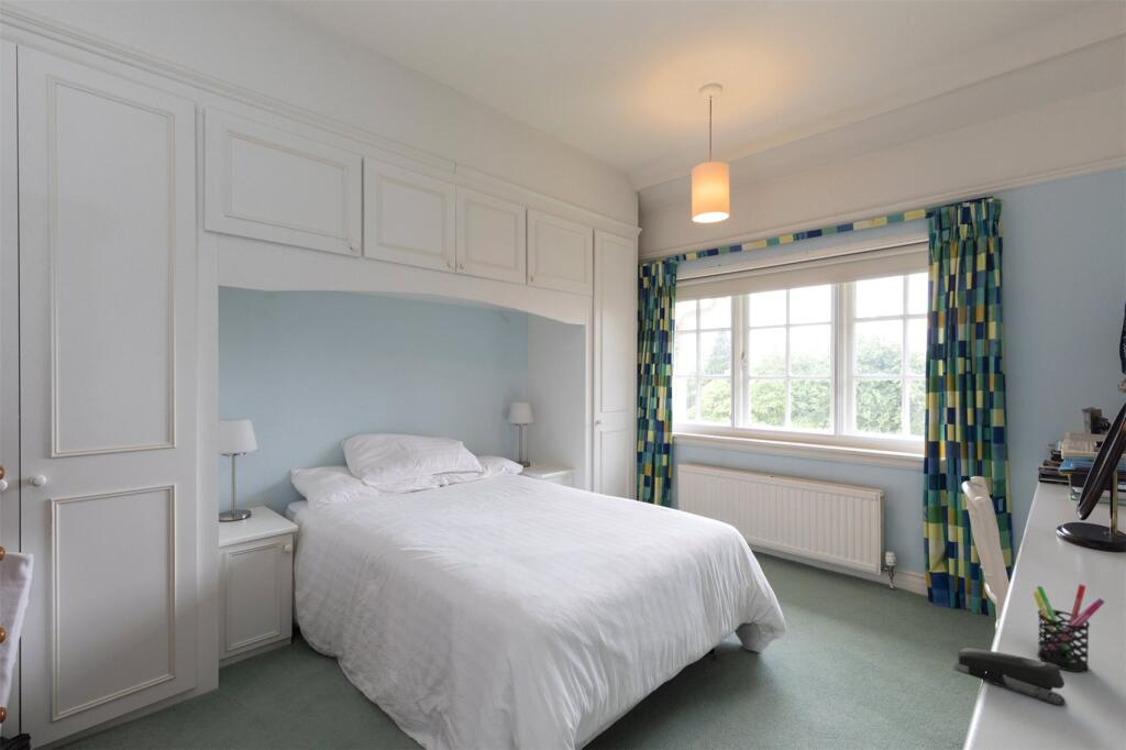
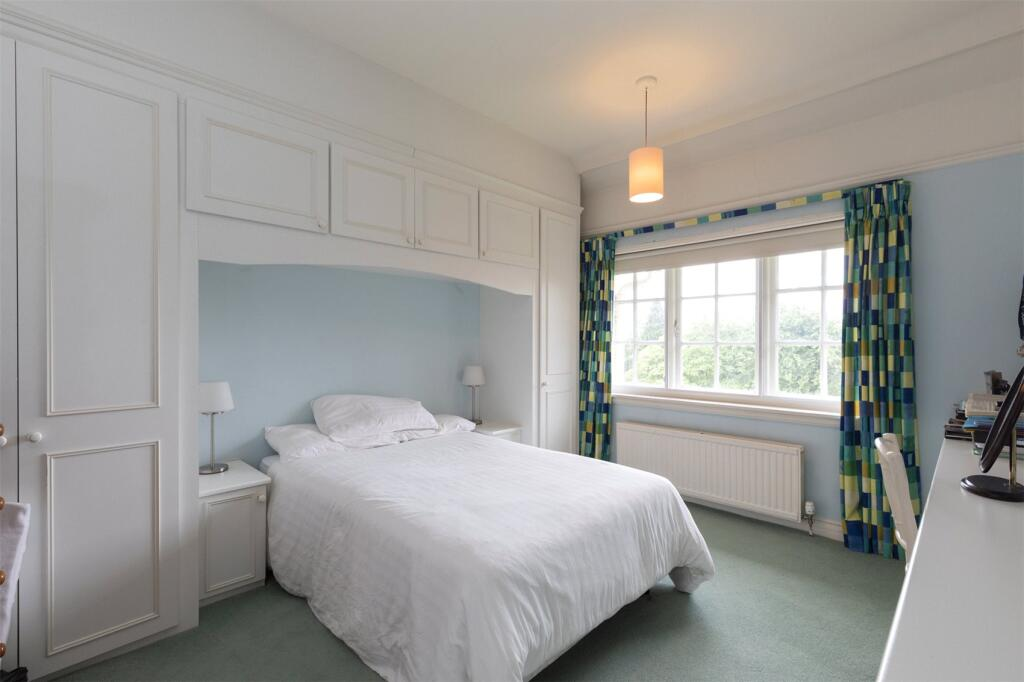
- stapler [951,647,1067,706]
- pen holder [1033,583,1106,673]
